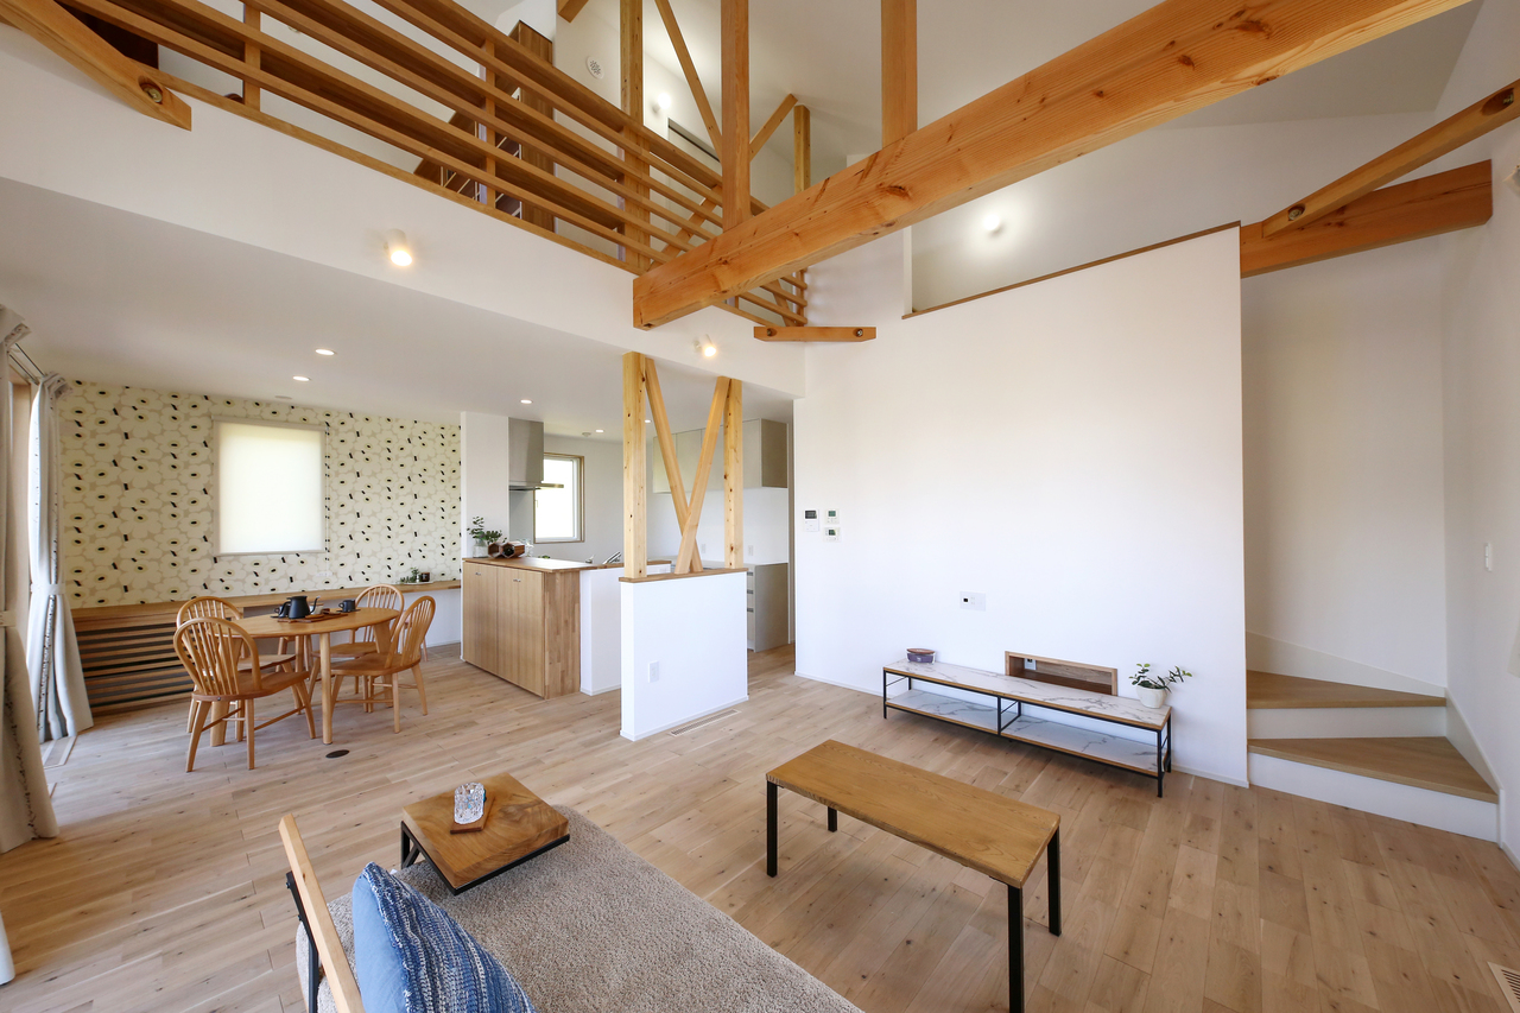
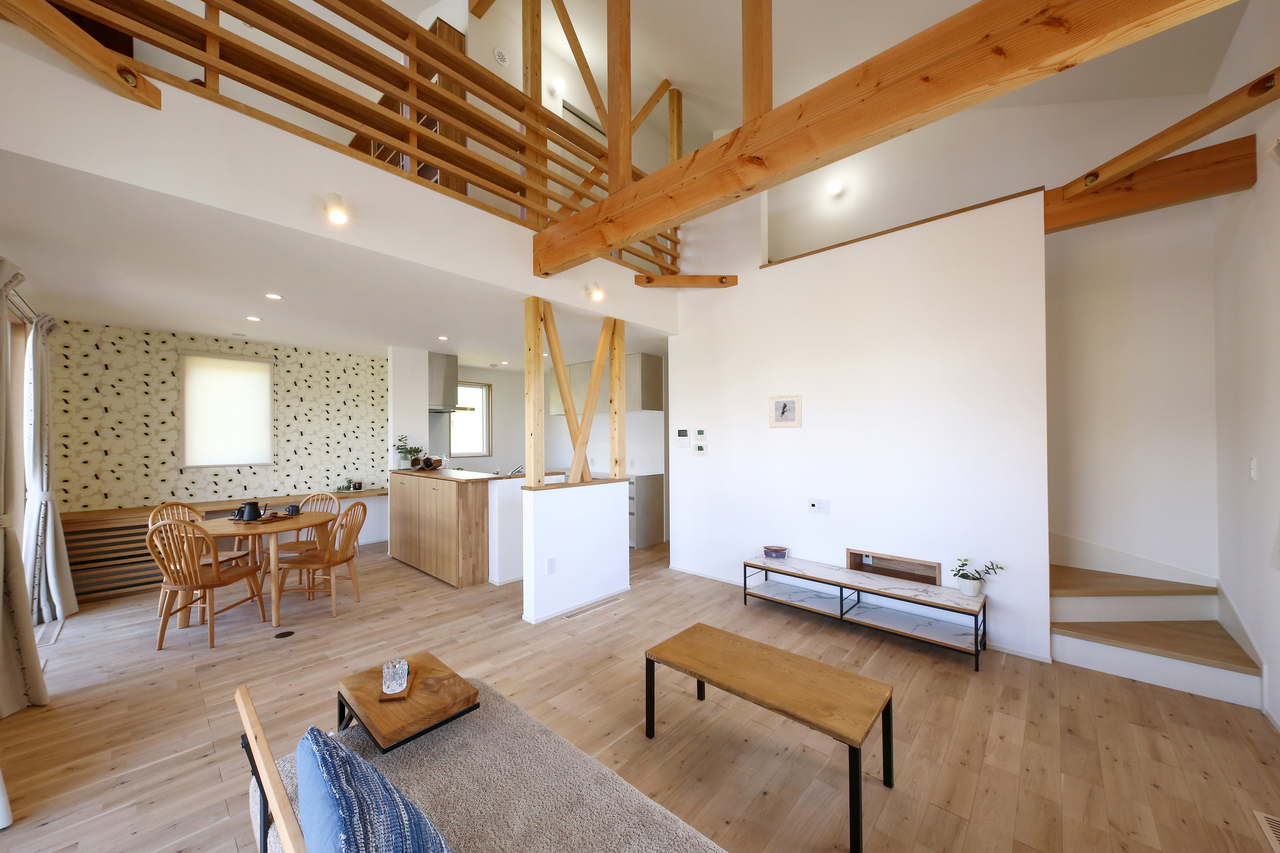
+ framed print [768,393,803,429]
